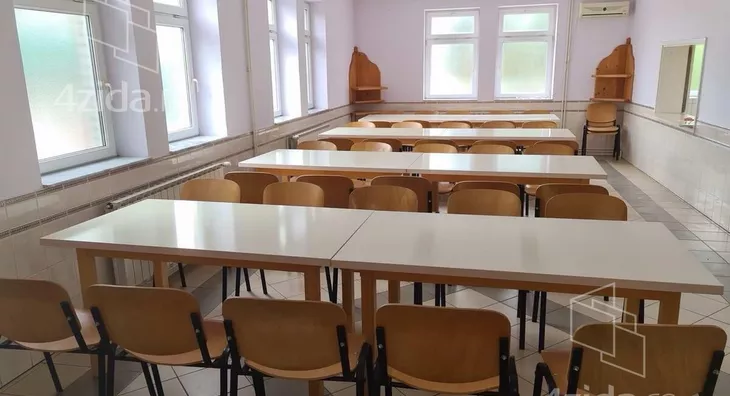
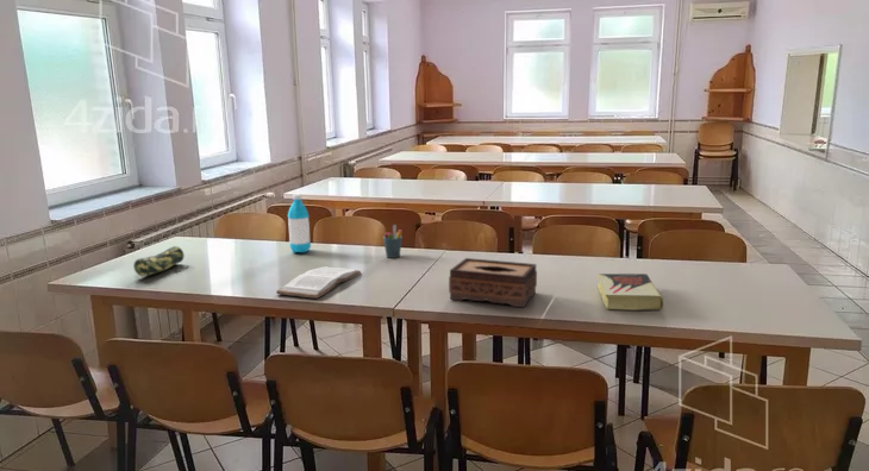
+ book [595,272,664,312]
+ pencil case [132,245,186,277]
+ water bottle [287,193,312,253]
+ pen holder [382,224,404,259]
+ book [275,265,362,300]
+ tissue box [448,257,538,308]
